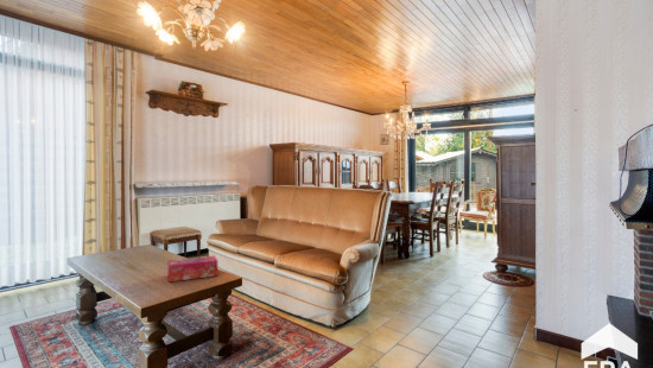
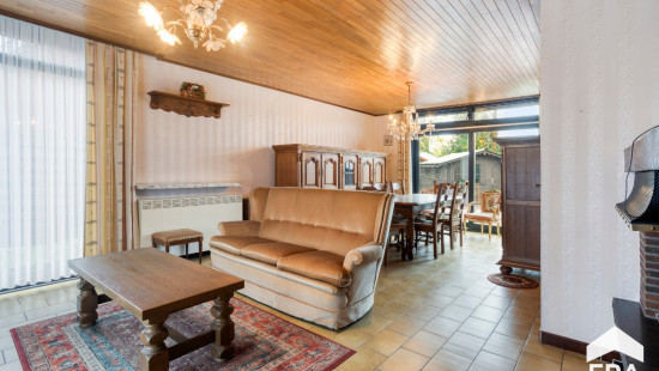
- tissue box [167,254,218,283]
